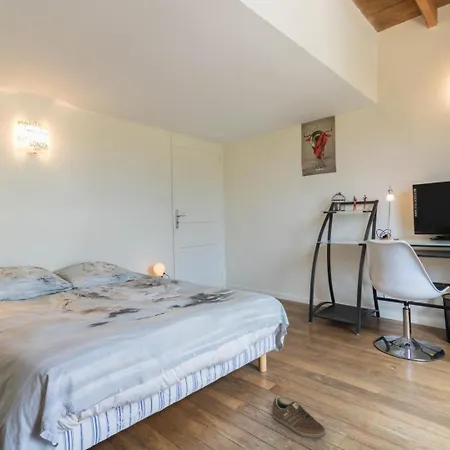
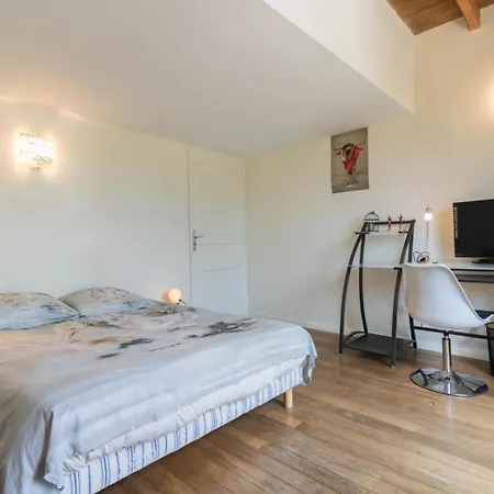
- sneaker [271,395,326,439]
